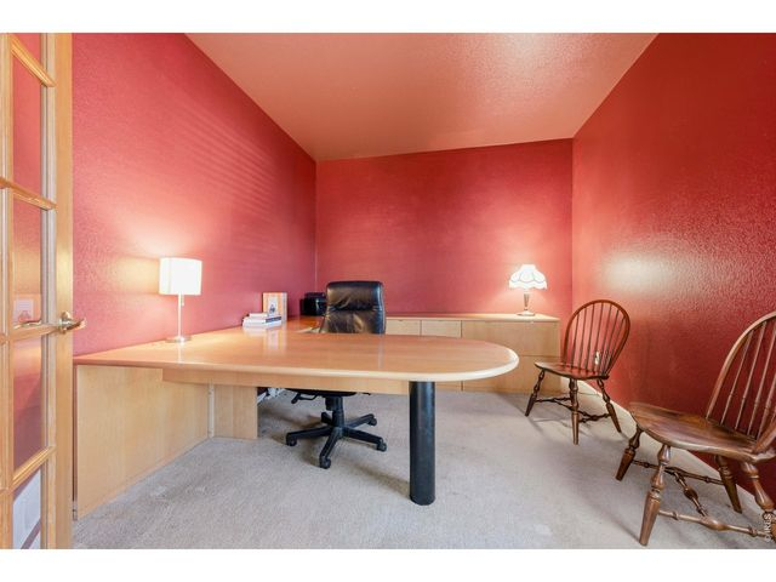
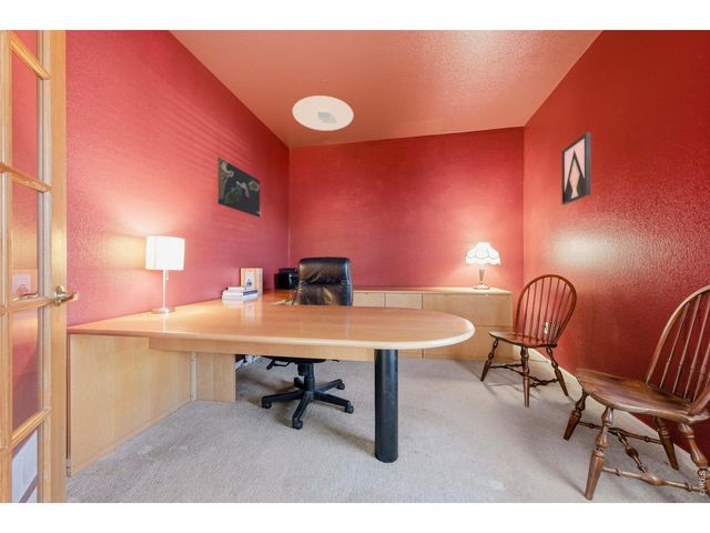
+ map [216,155,261,219]
+ wall art [560,131,591,207]
+ ceiling light [292,94,354,132]
